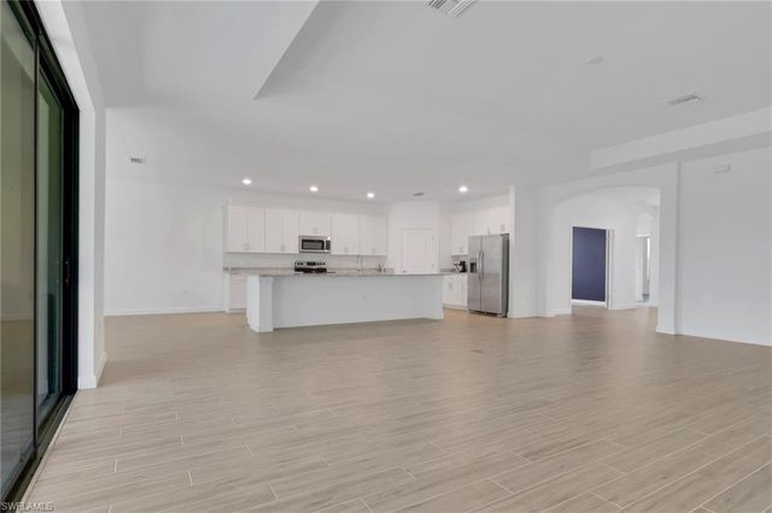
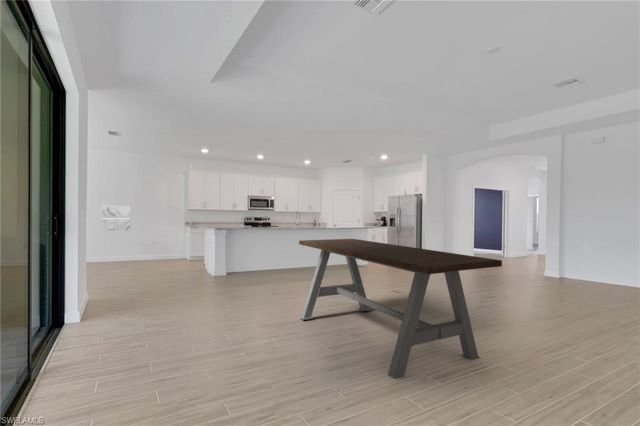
+ wall art [101,205,132,232]
+ dining table [298,238,503,380]
